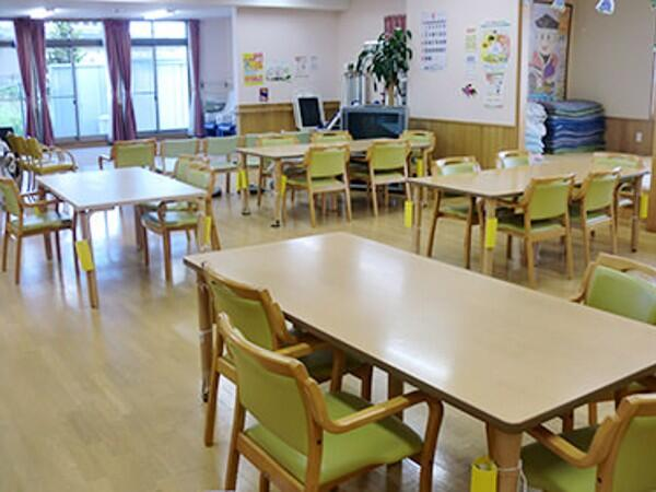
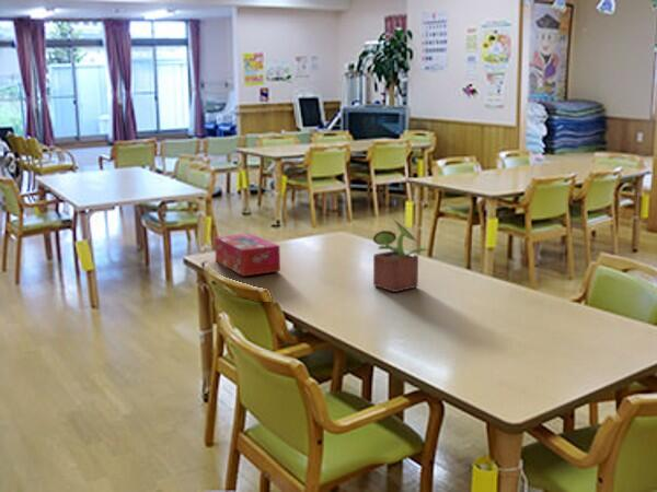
+ tissue box [214,233,281,277]
+ potted flower [371,219,429,293]
